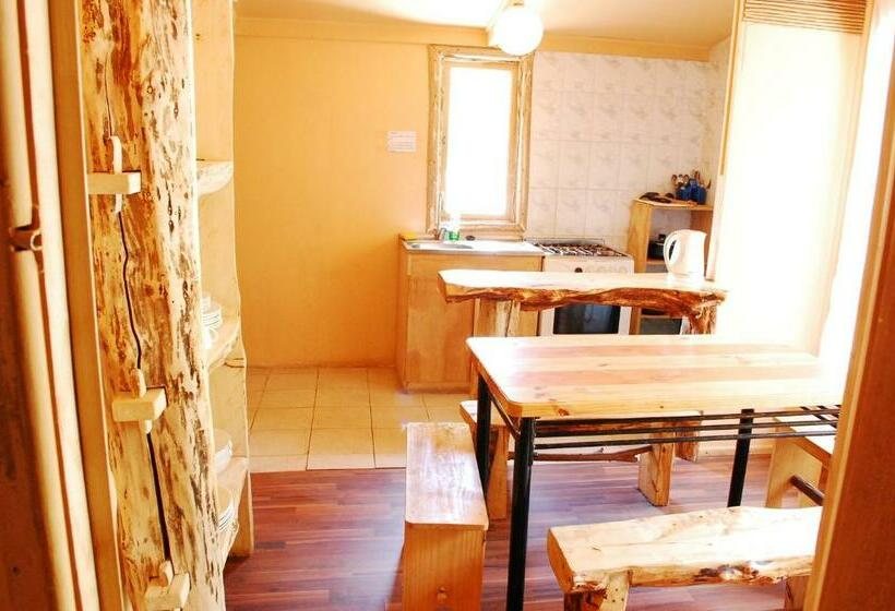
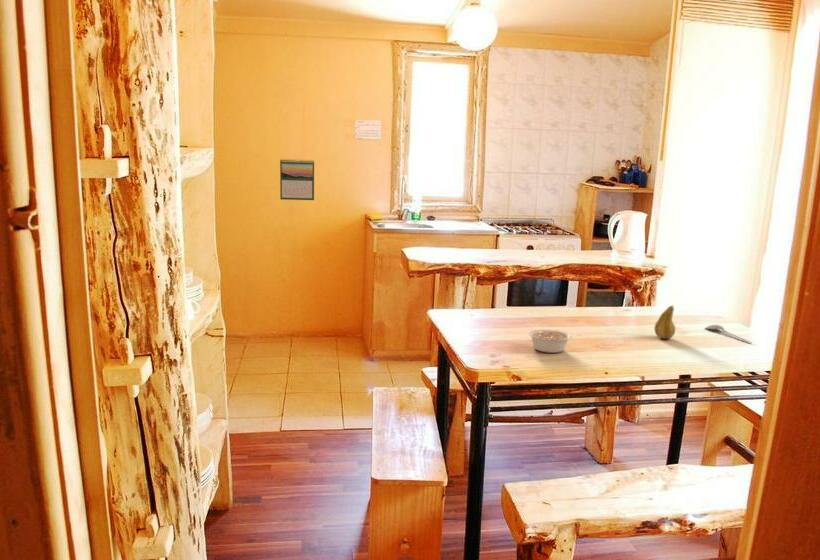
+ fruit [653,304,676,340]
+ calendar [279,158,315,201]
+ legume [527,328,582,354]
+ spoon [705,324,753,344]
